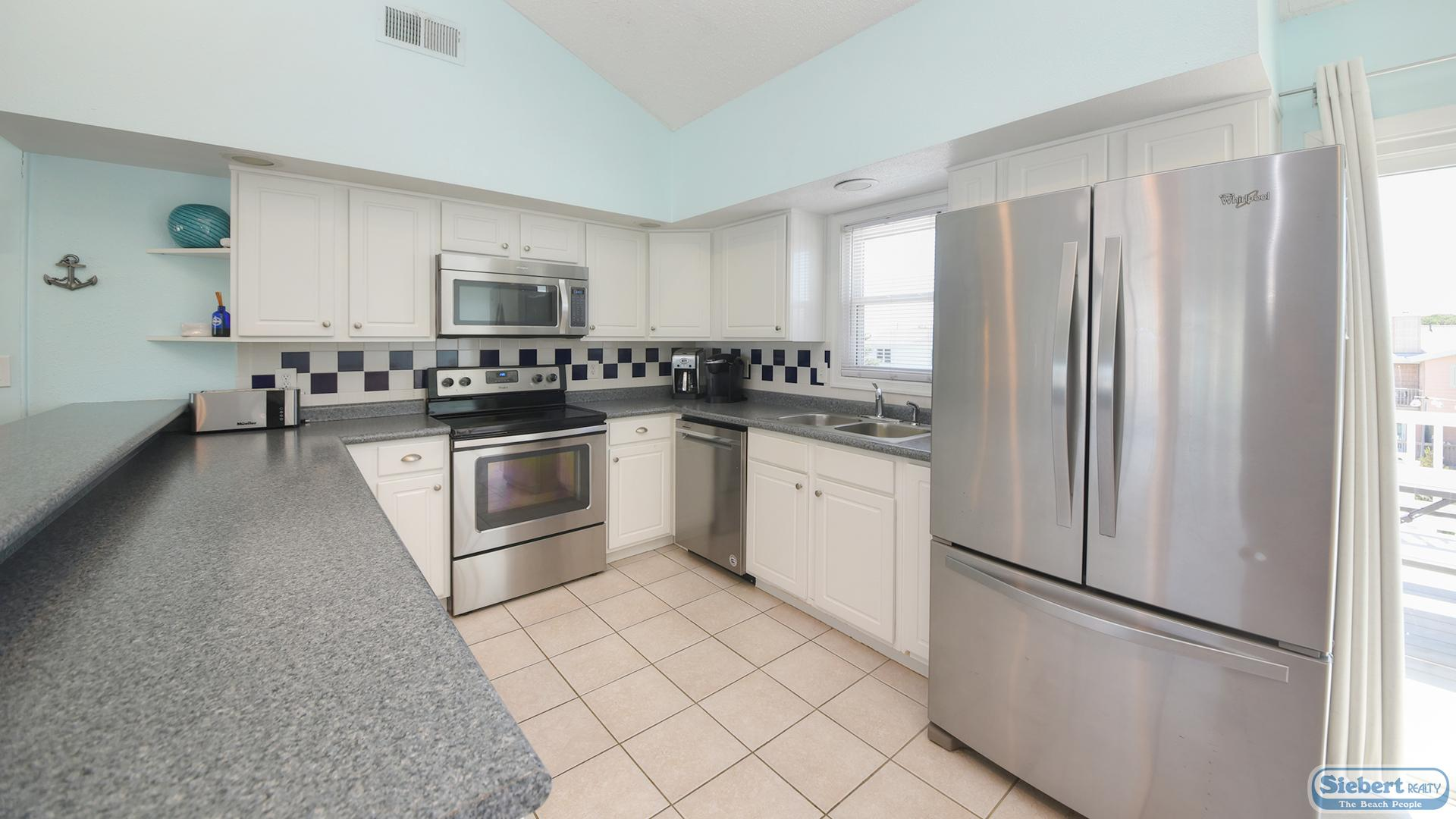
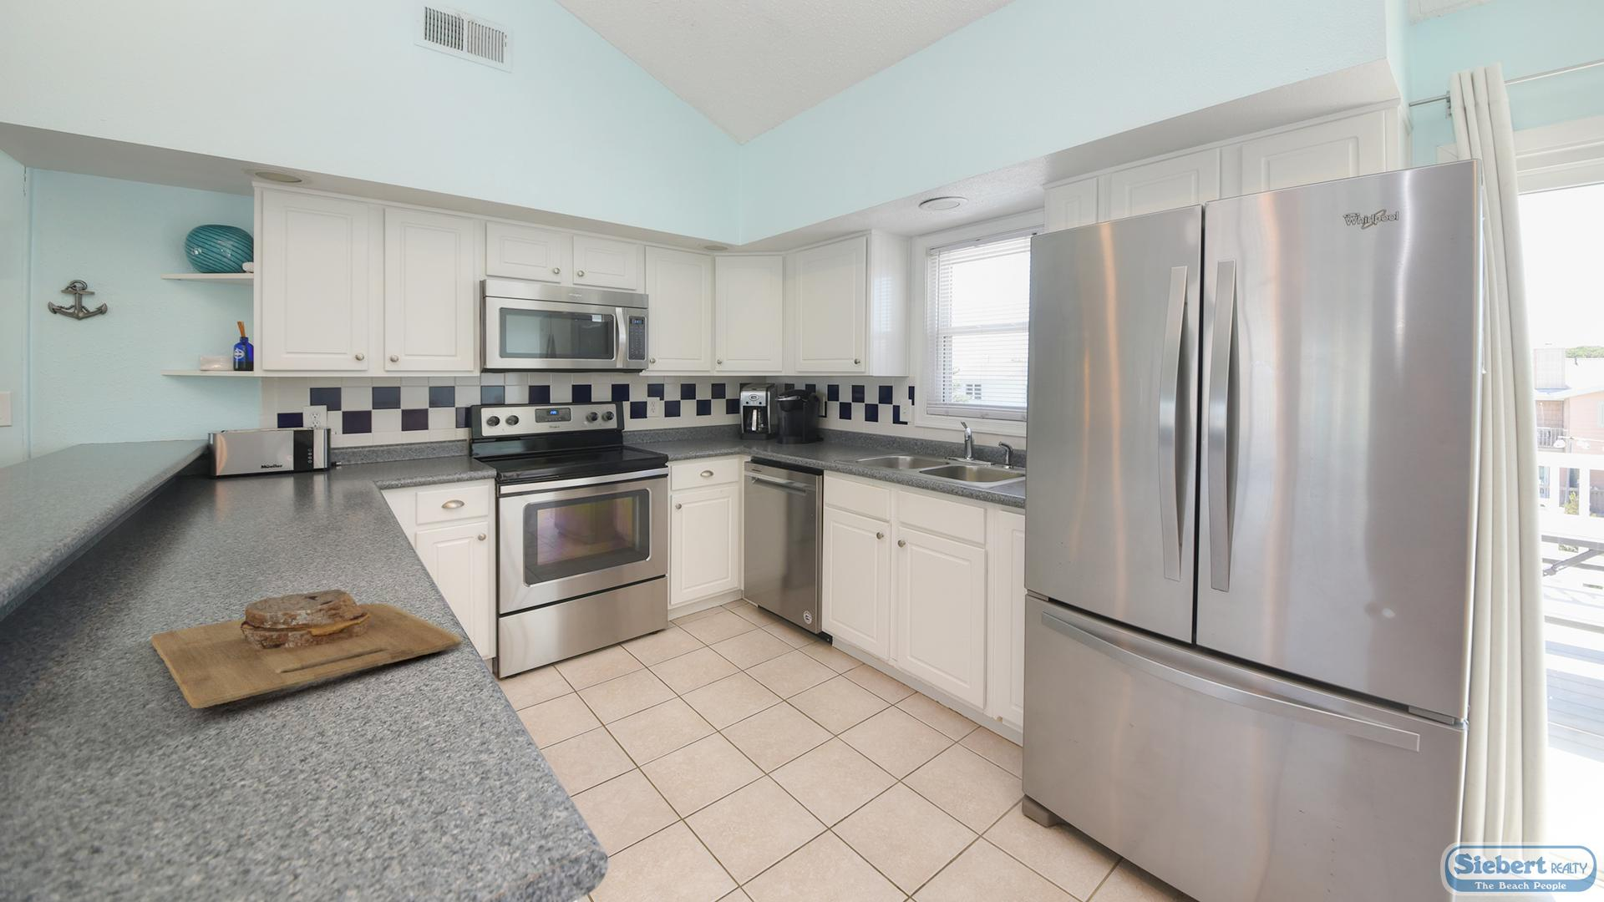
+ cutting board [151,588,462,709]
